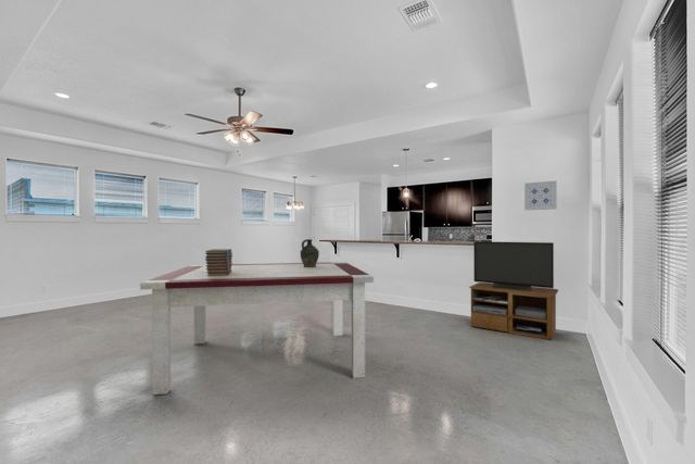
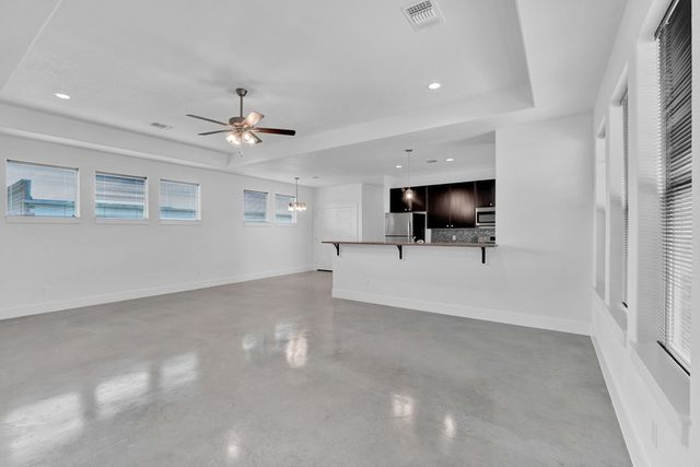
- book stack [204,248,233,276]
- tv stand [468,240,559,341]
- ceramic jug [300,238,320,267]
- wall art [523,179,558,211]
- dining table [139,261,375,396]
